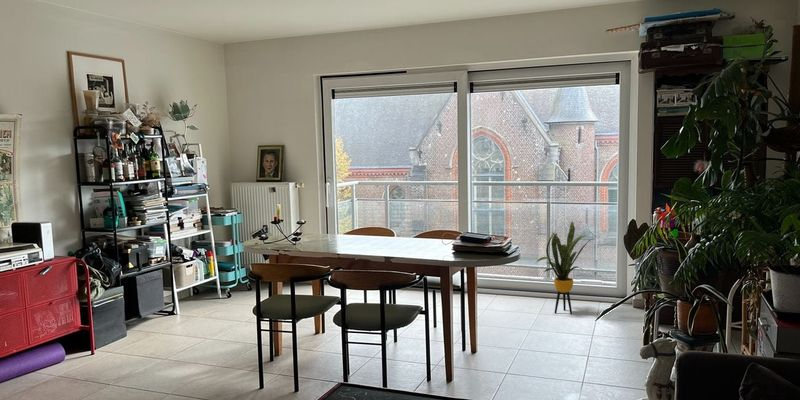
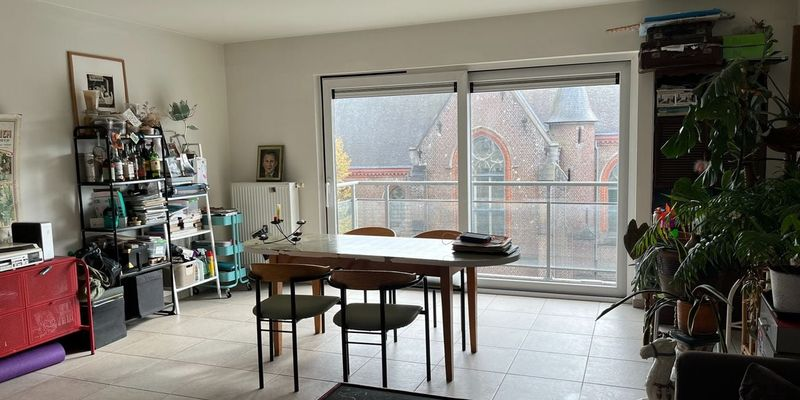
- house plant [536,221,599,315]
